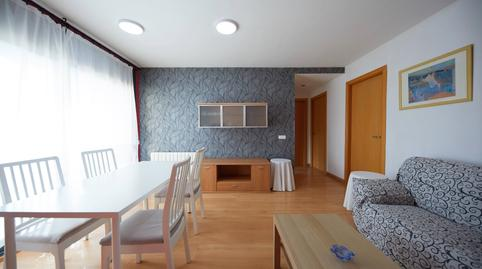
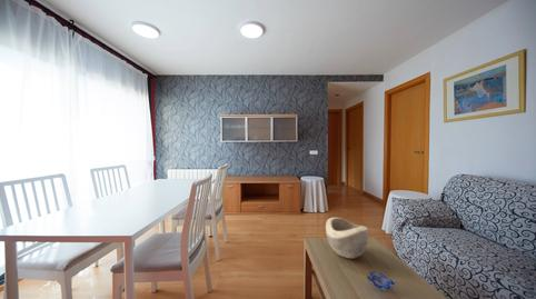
+ decorative bowl [325,217,370,259]
